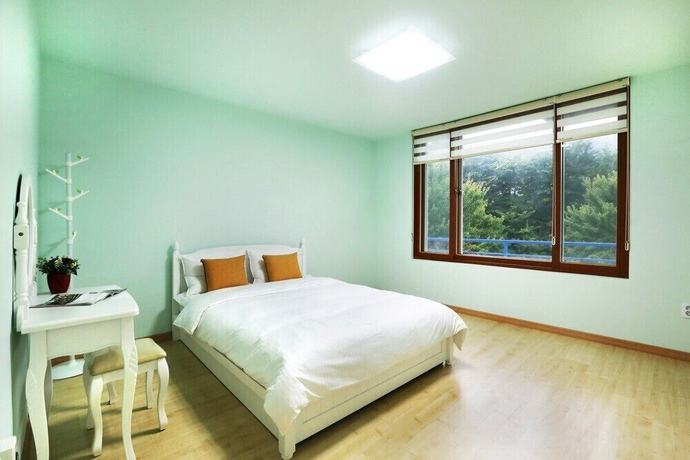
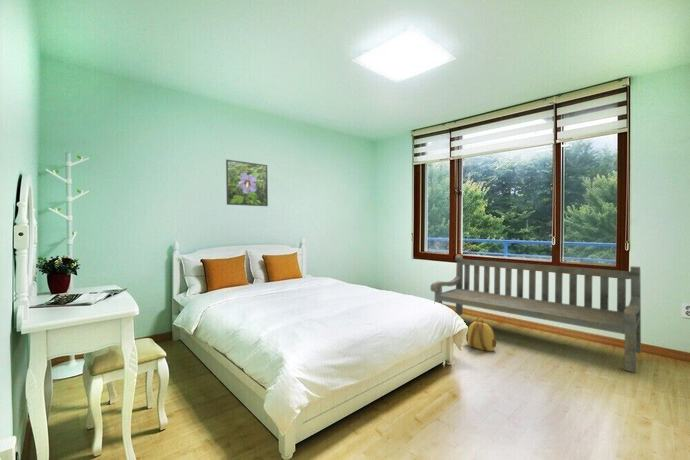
+ bench [429,254,642,374]
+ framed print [225,159,269,207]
+ backpack [465,316,497,352]
